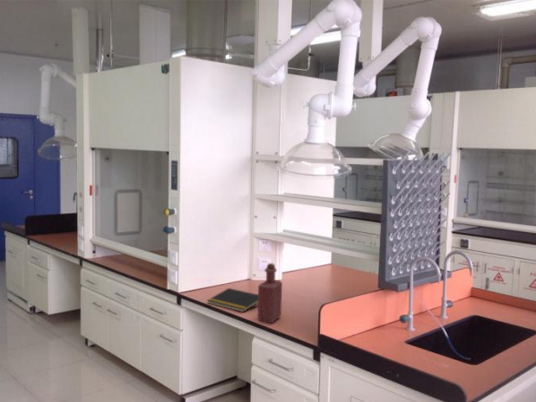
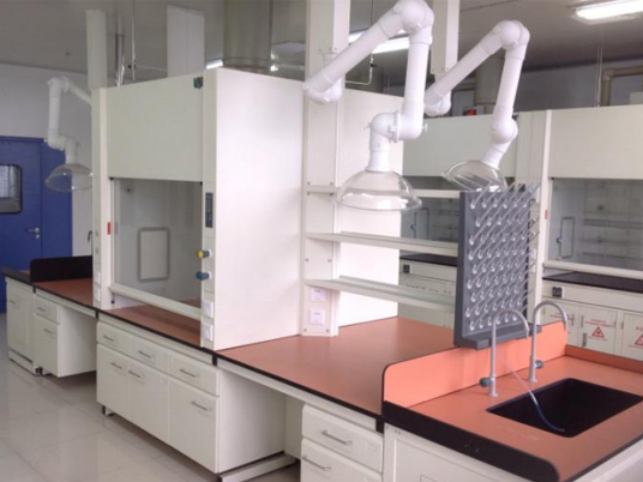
- bottle [257,262,283,324]
- notepad [206,287,258,313]
